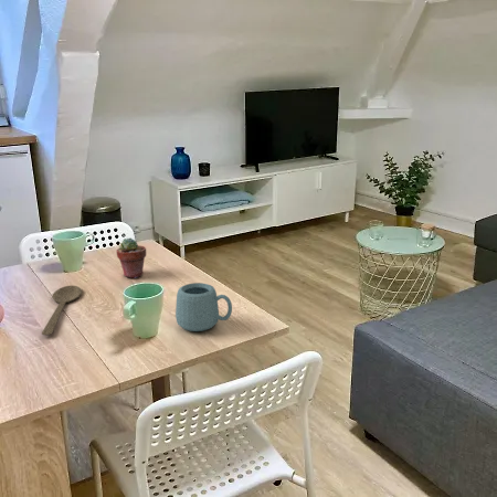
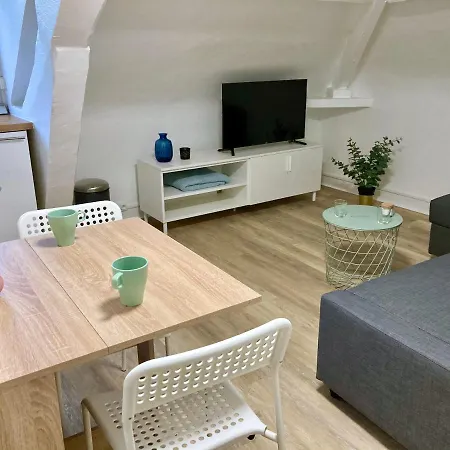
- potted succulent [115,237,147,279]
- wooden spoon [41,285,83,336]
- mug [175,282,233,332]
